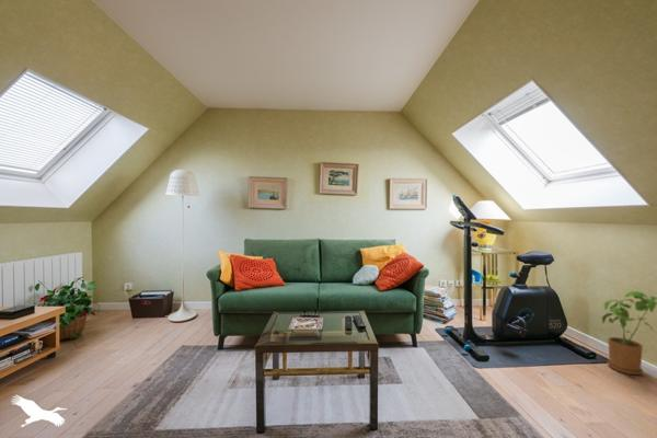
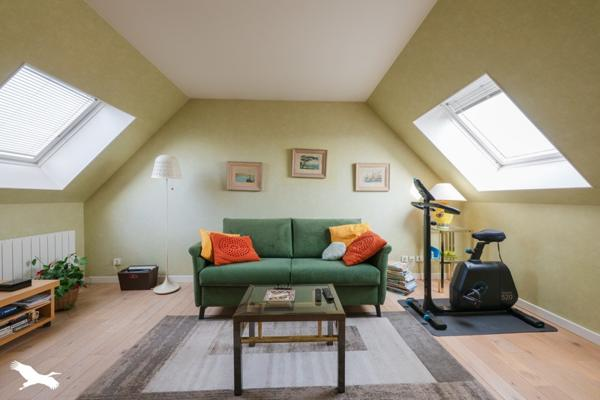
- house plant [601,290,657,376]
